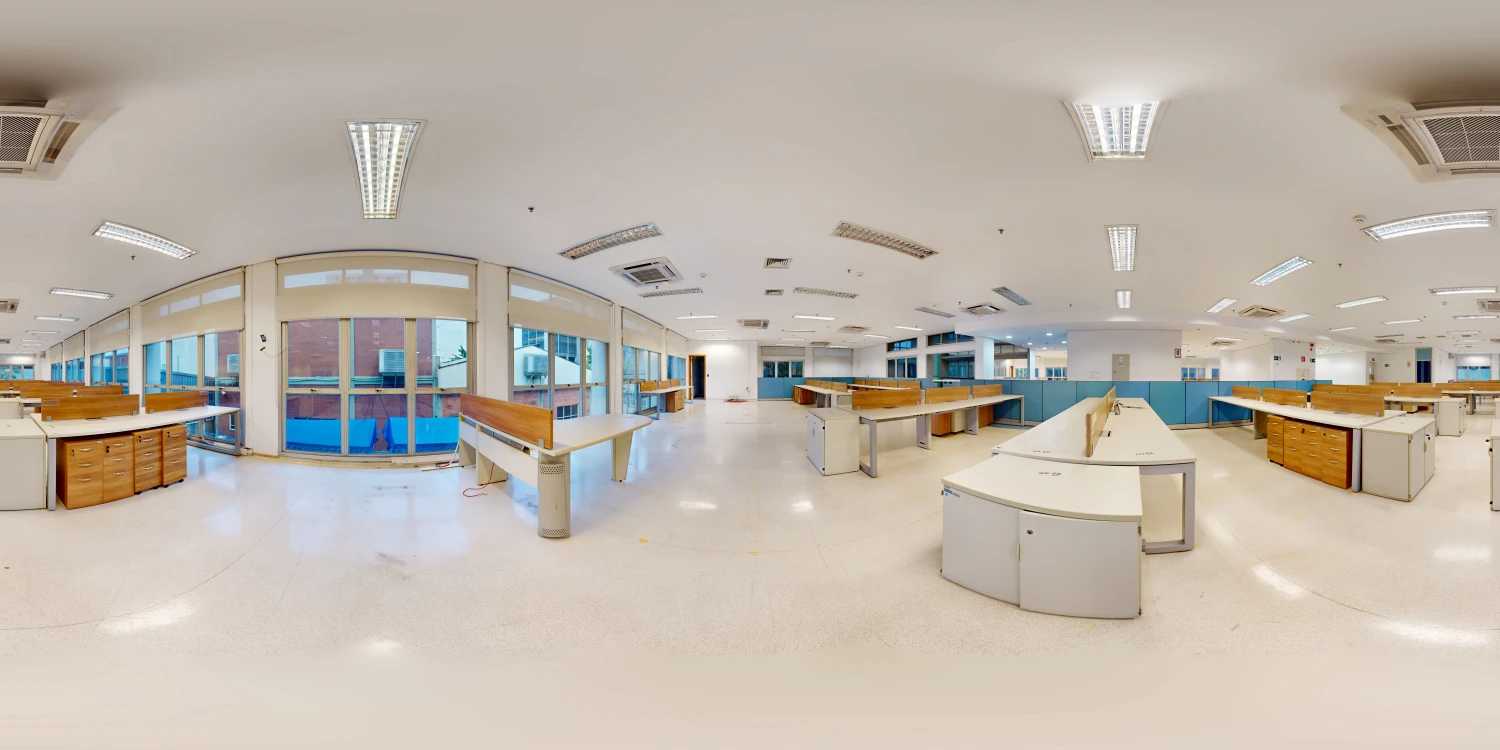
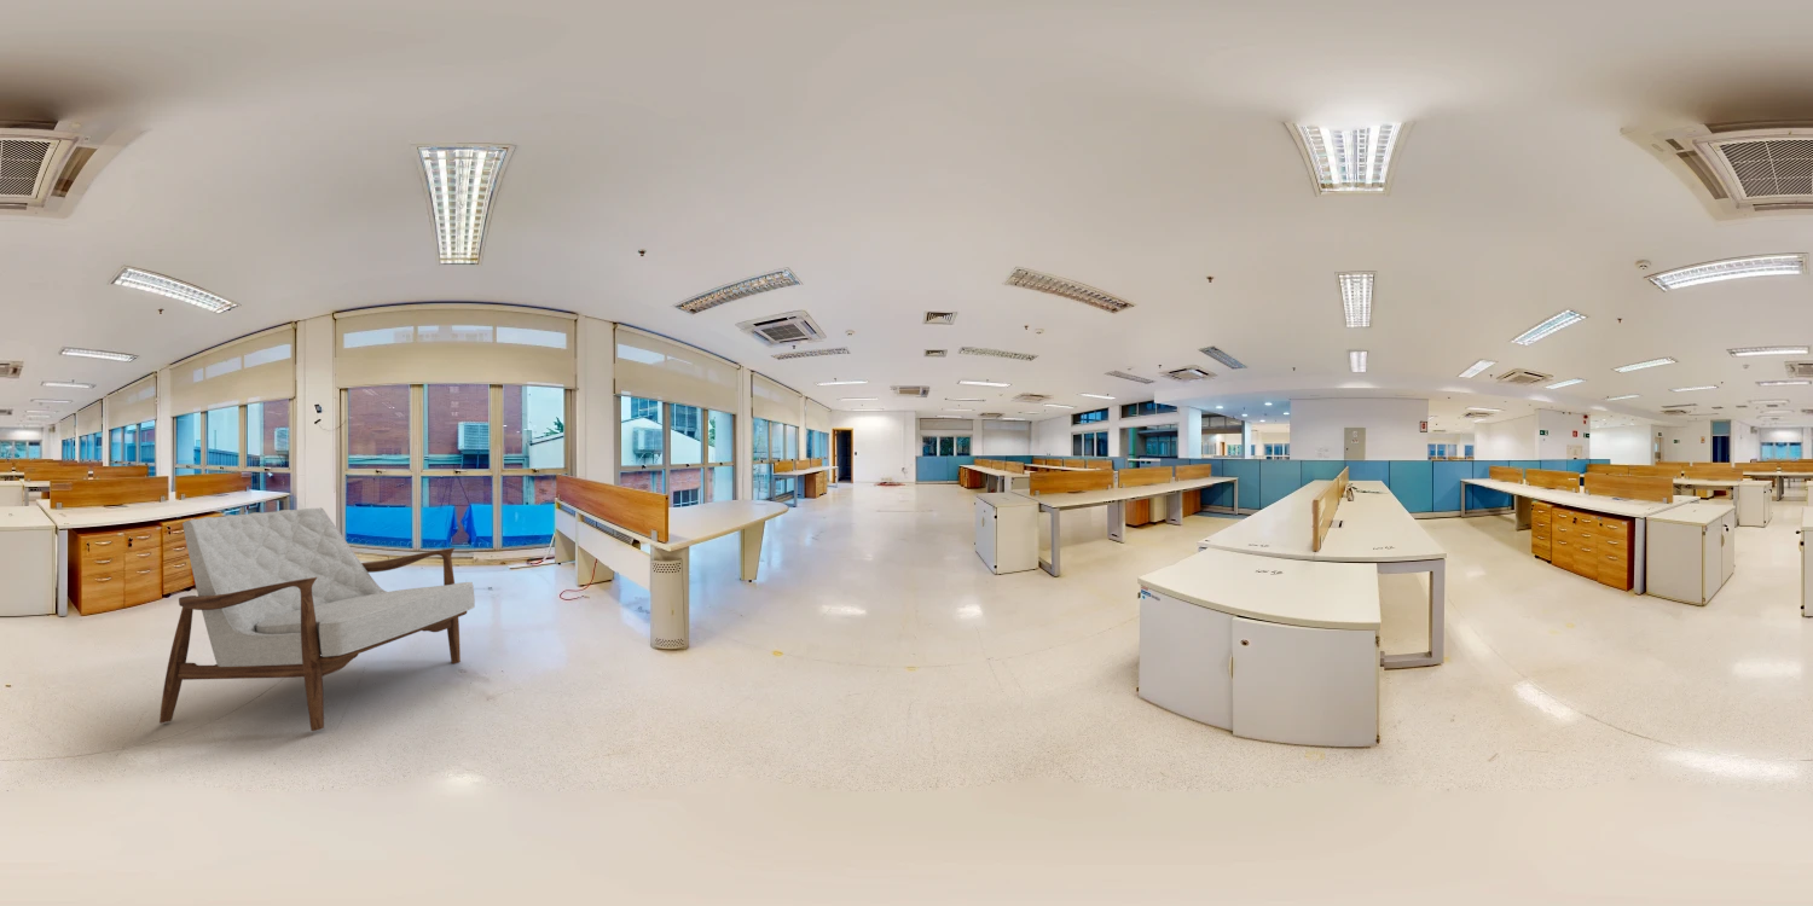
+ armchair [158,506,476,732]
